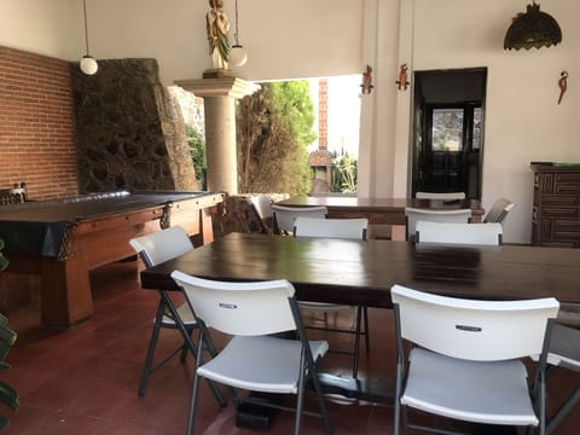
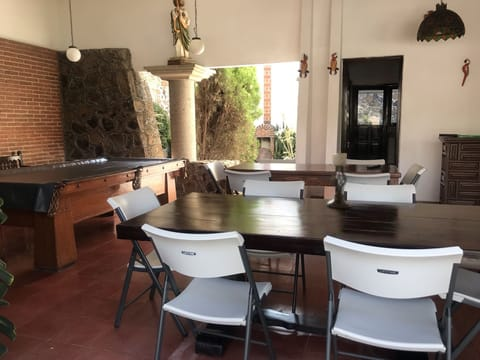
+ candle holder [326,151,352,209]
